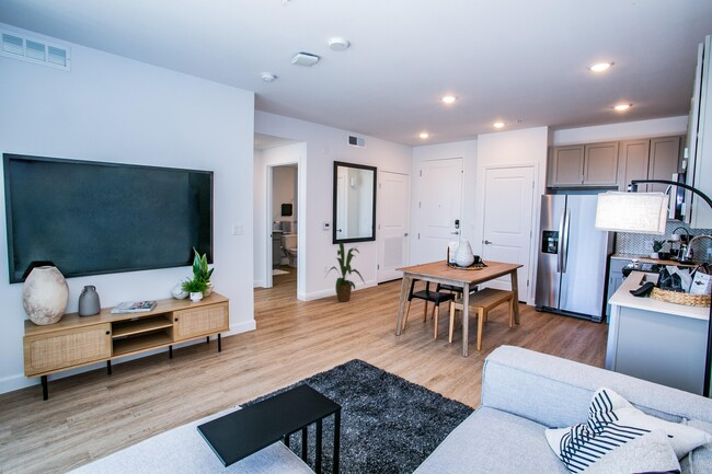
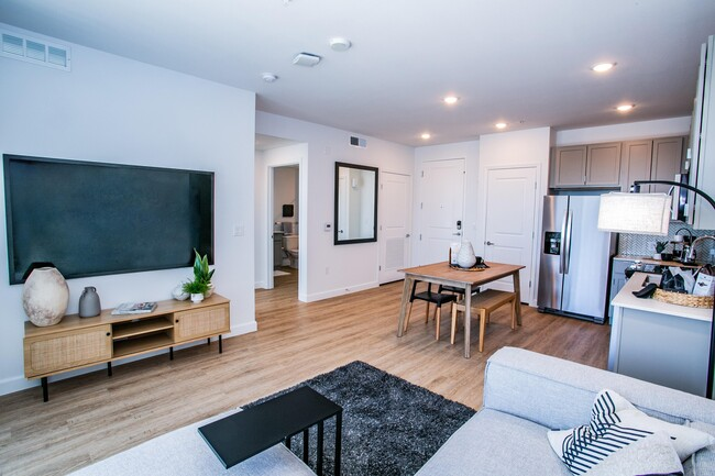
- house plant [324,241,367,303]
